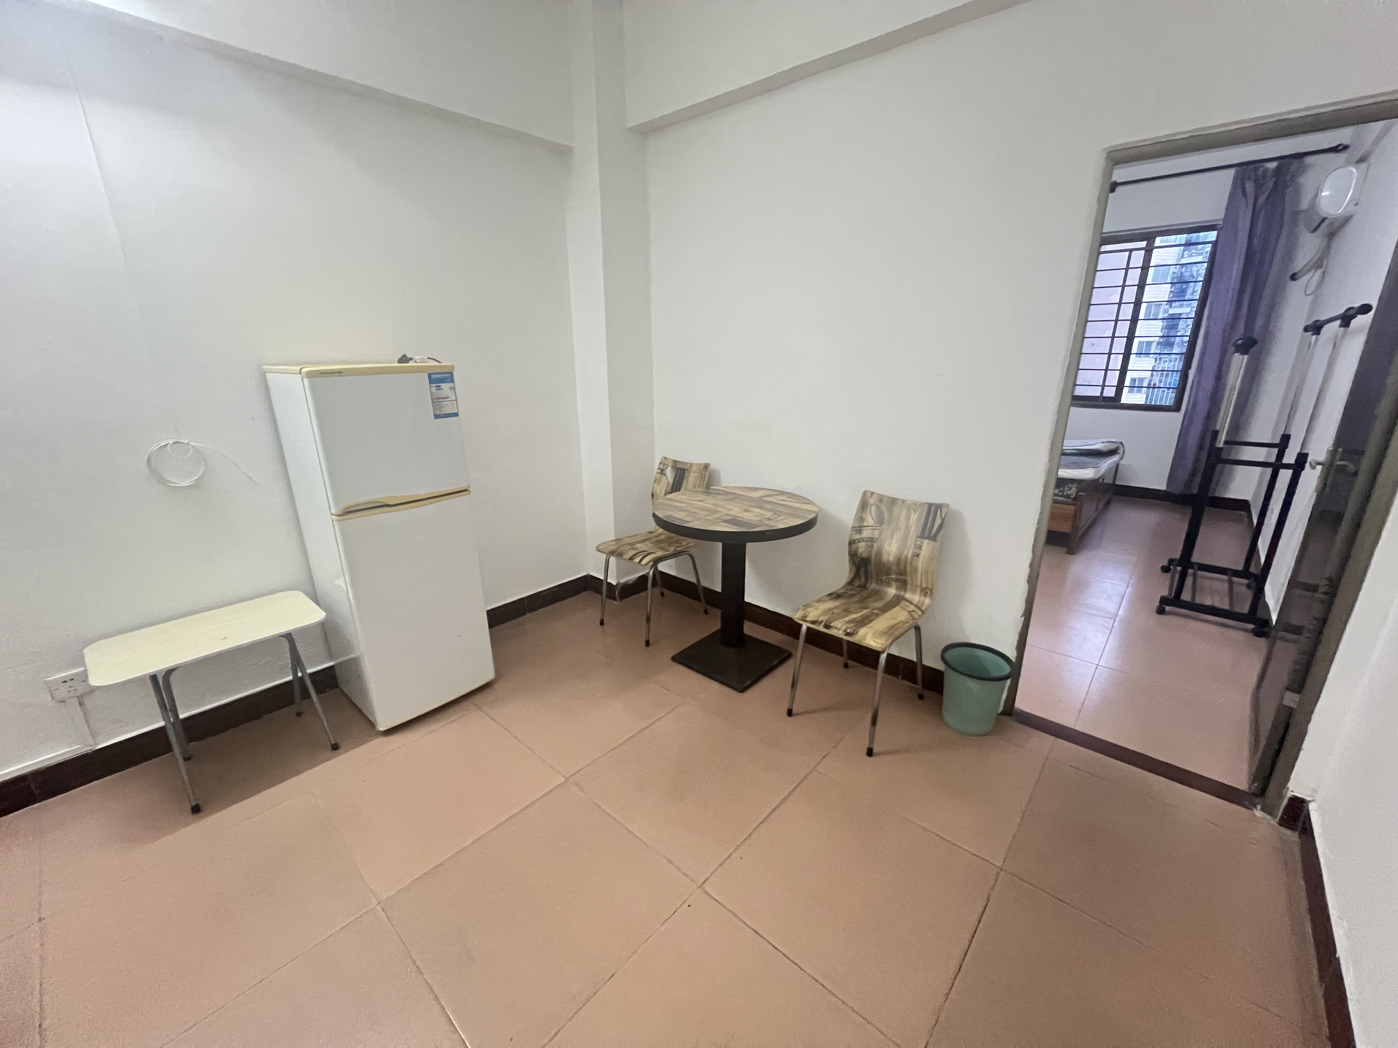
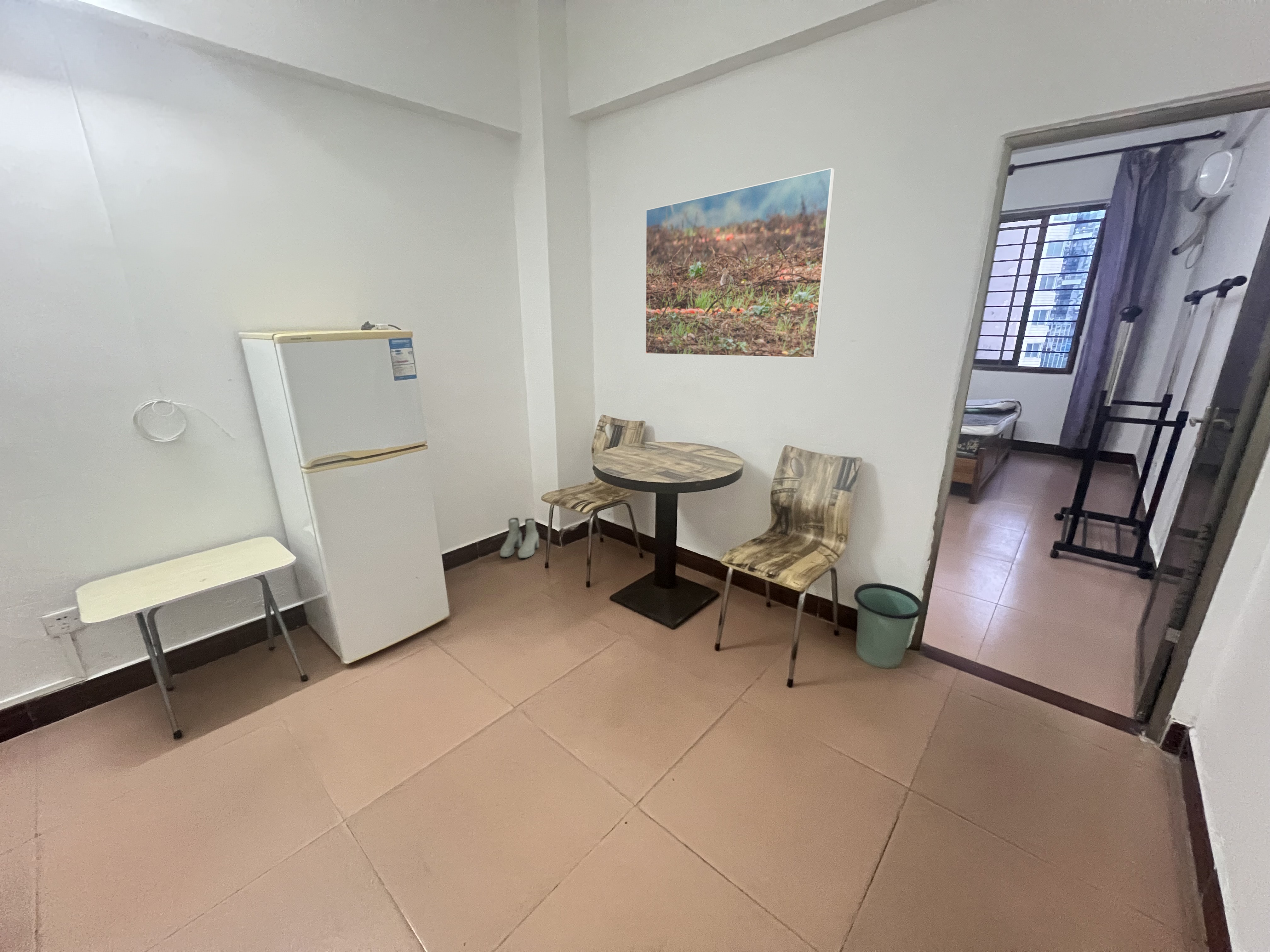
+ boots [500,517,539,558]
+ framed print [645,167,835,359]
